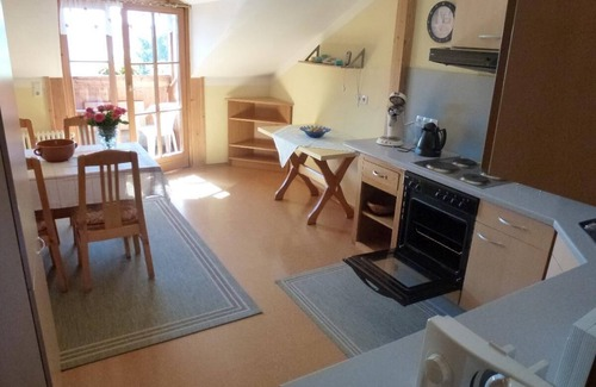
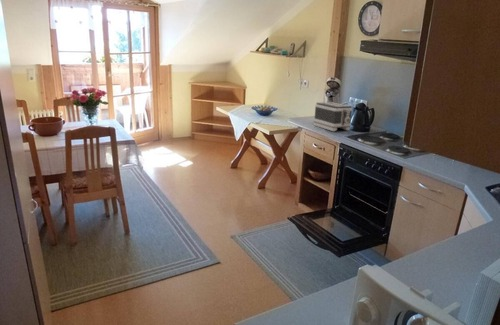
+ toaster [313,101,353,132]
